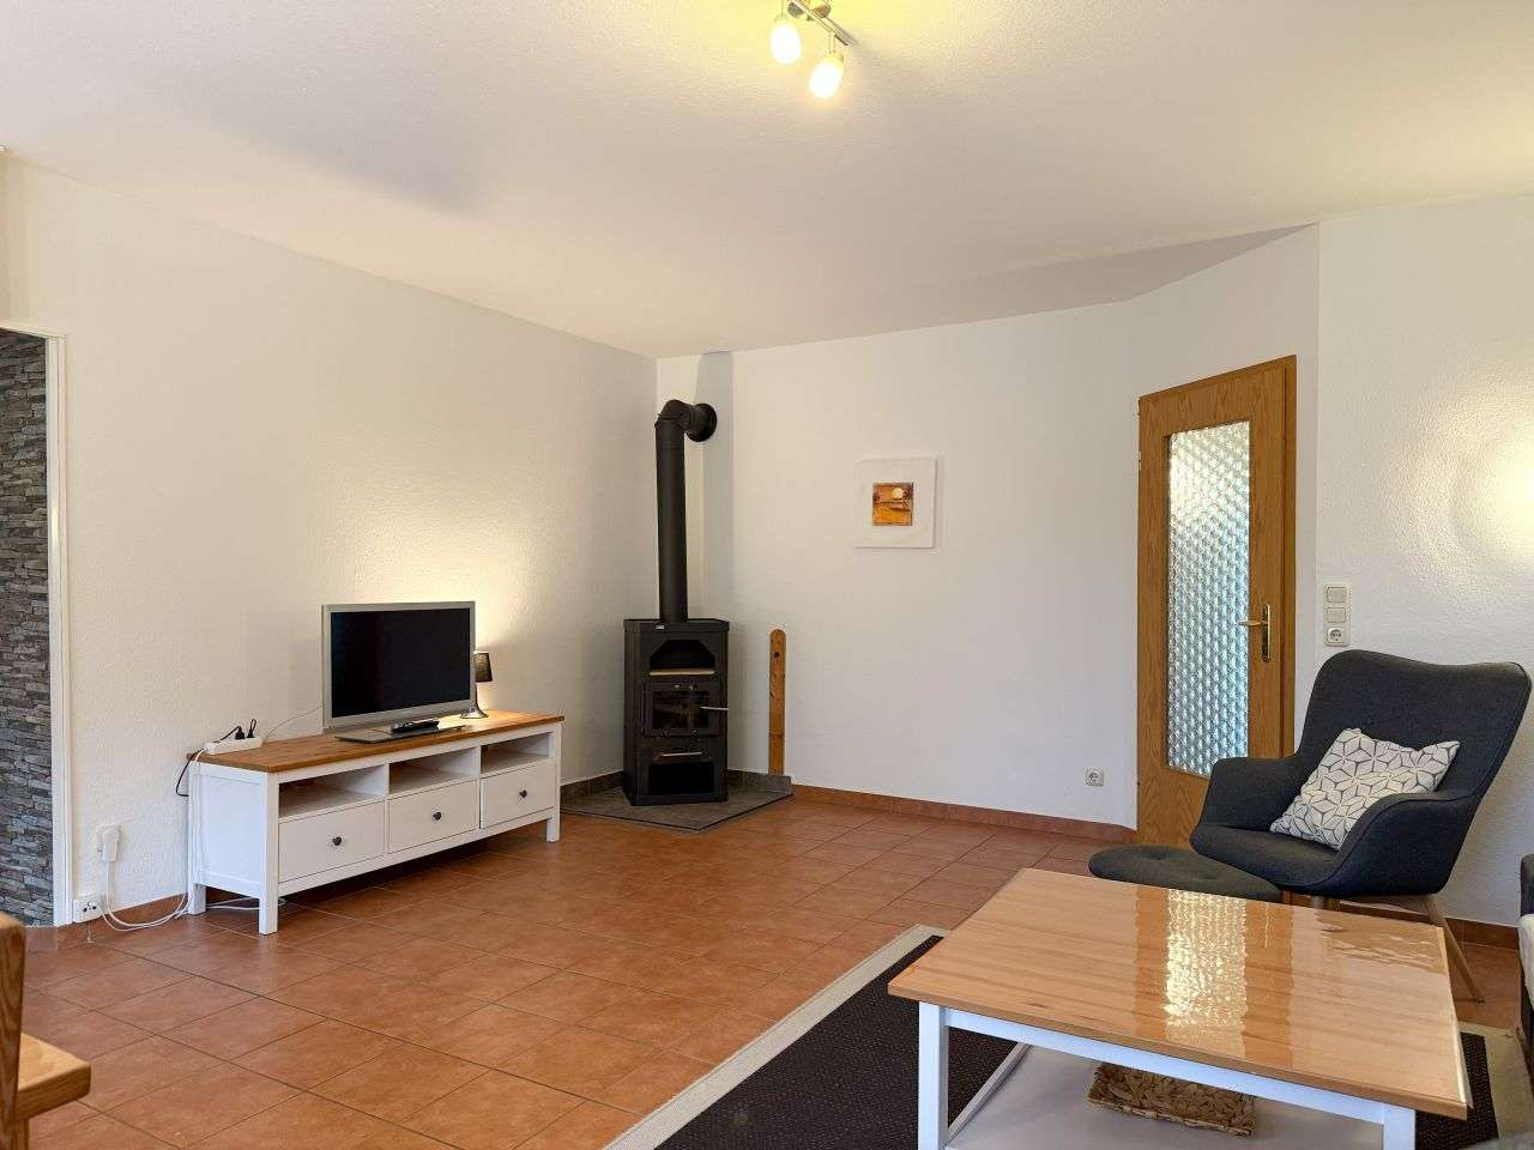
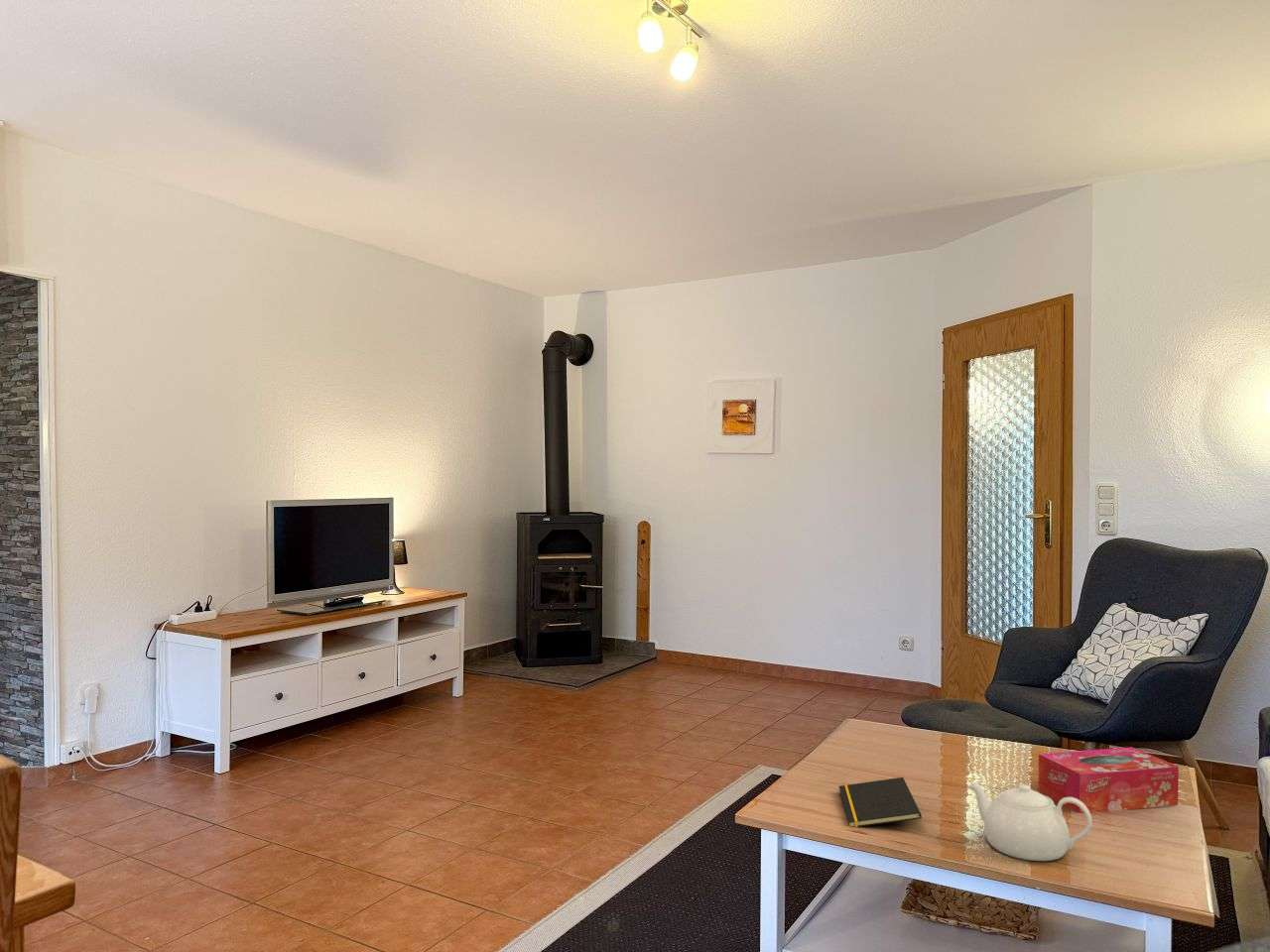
+ notepad [838,776,923,828]
+ teapot [966,781,1093,862]
+ tissue box [1037,746,1180,814]
